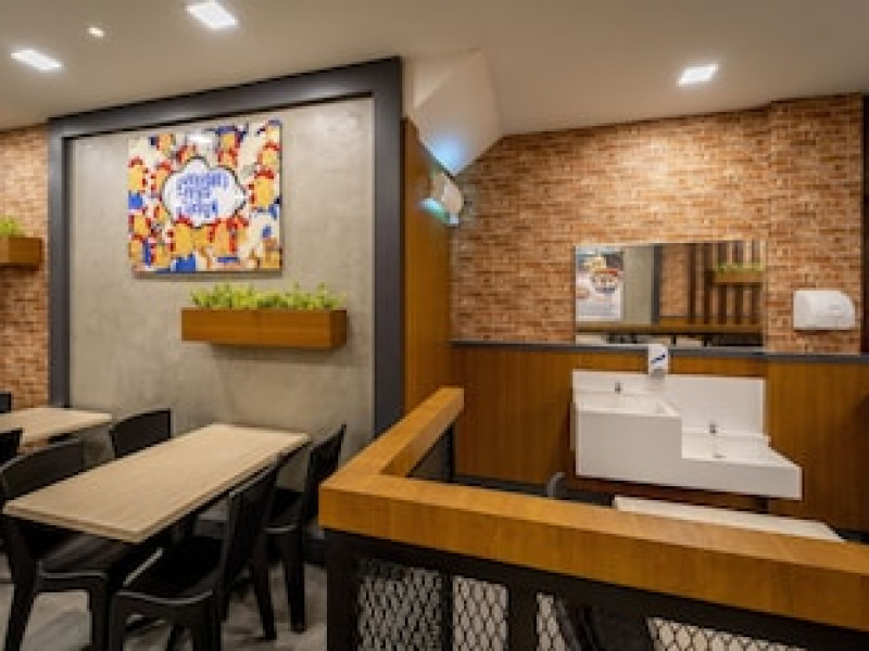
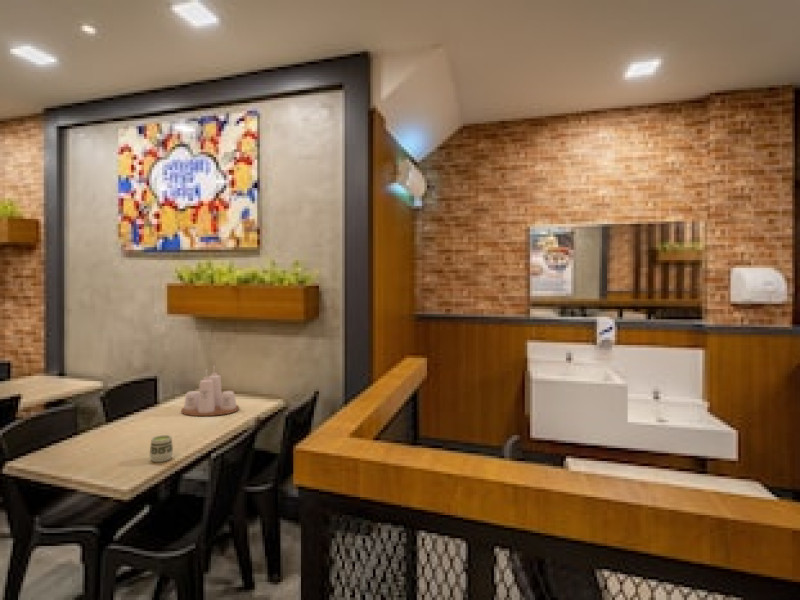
+ cup [149,434,174,463]
+ condiment set [180,365,240,417]
